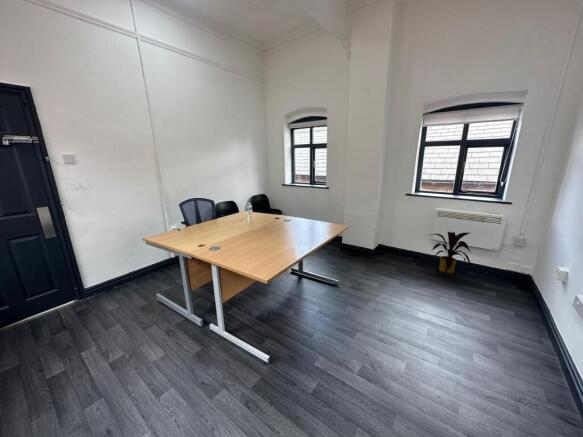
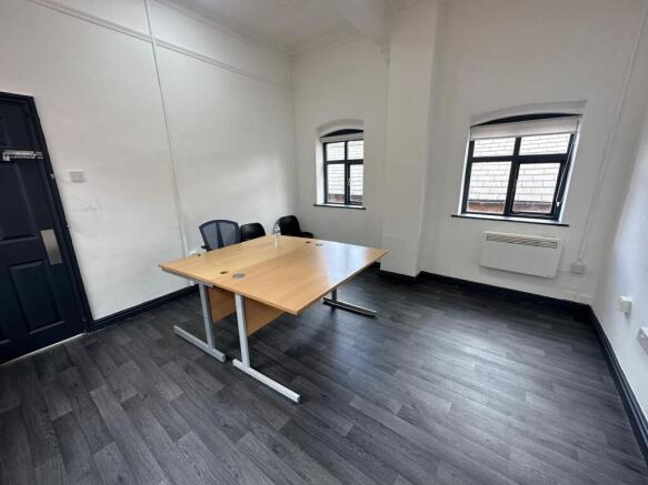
- house plant [428,230,472,280]
